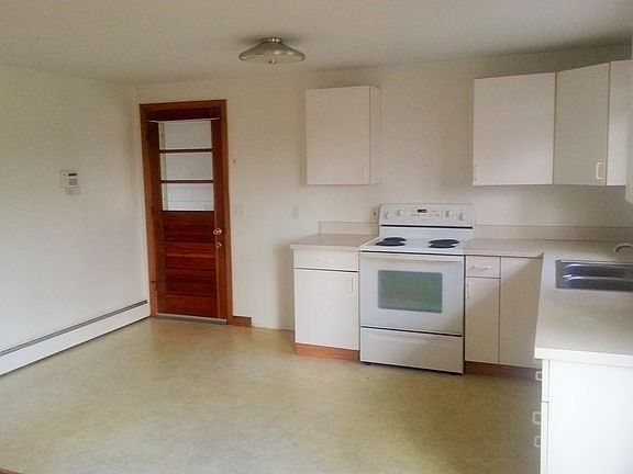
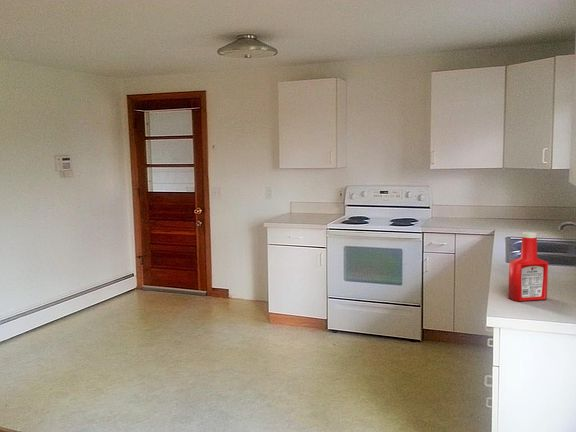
+ soap bottle [507,231,549,302]
